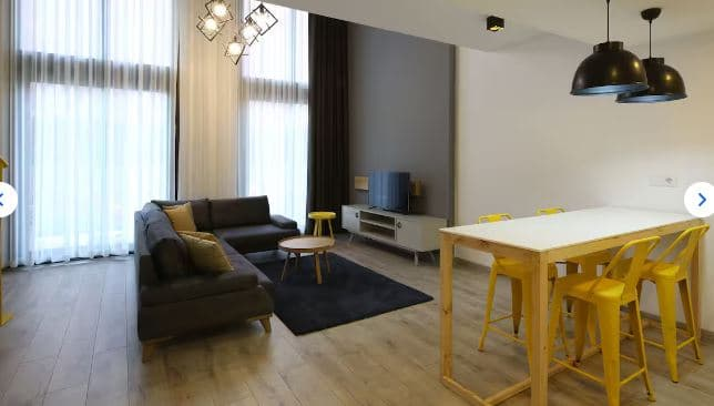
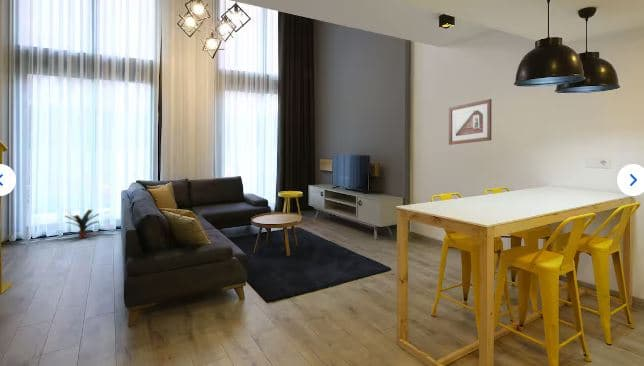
+ potted plant [60,207,100,239]
+ picture frame [448,98,493,146]
